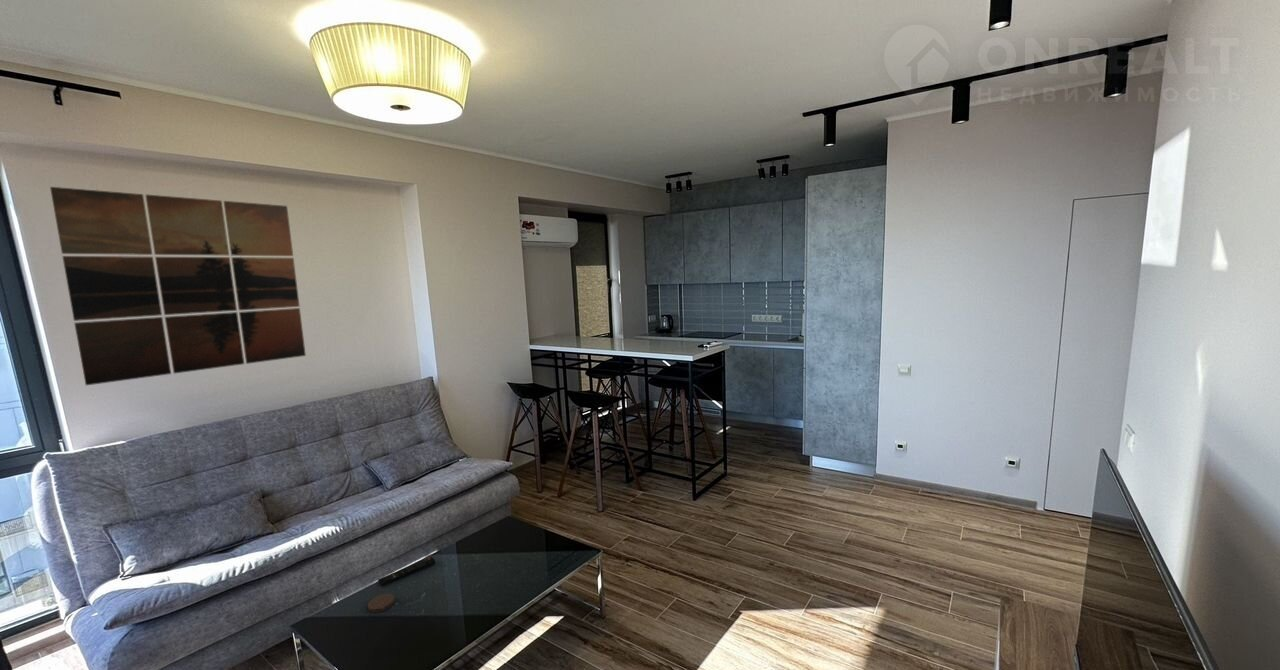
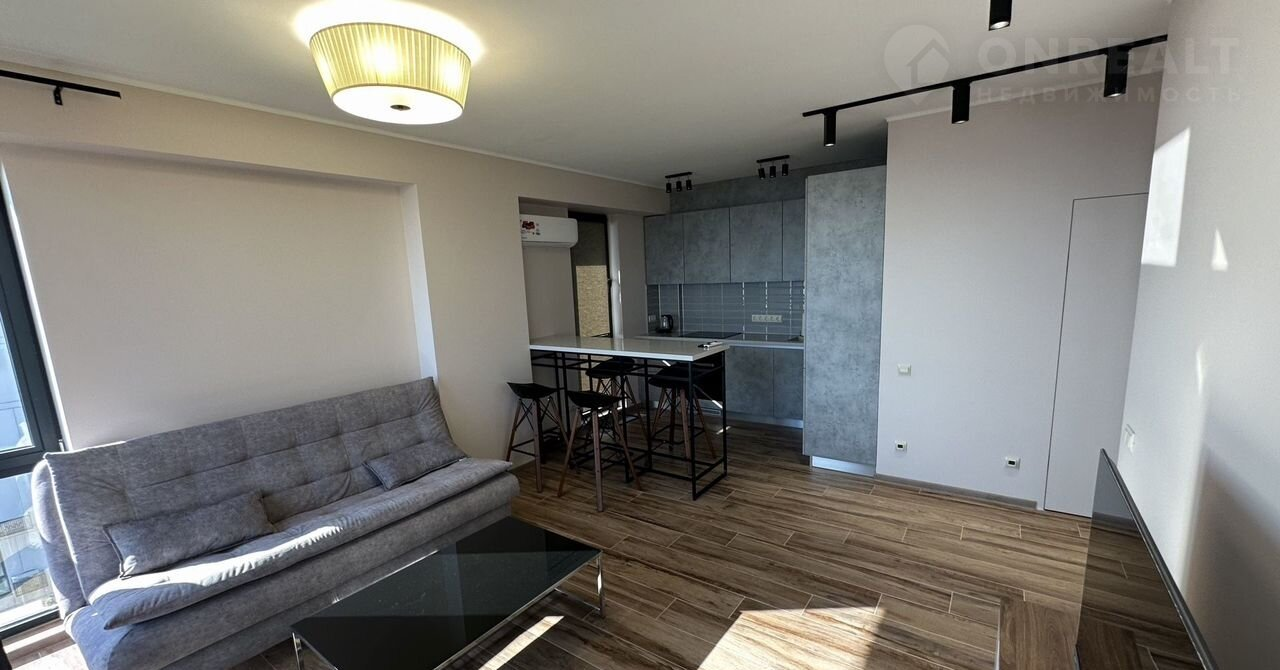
- remote control [377,556,436,587]
- wall art [49,186,307,386]
- coaster [366,593,396,614]
